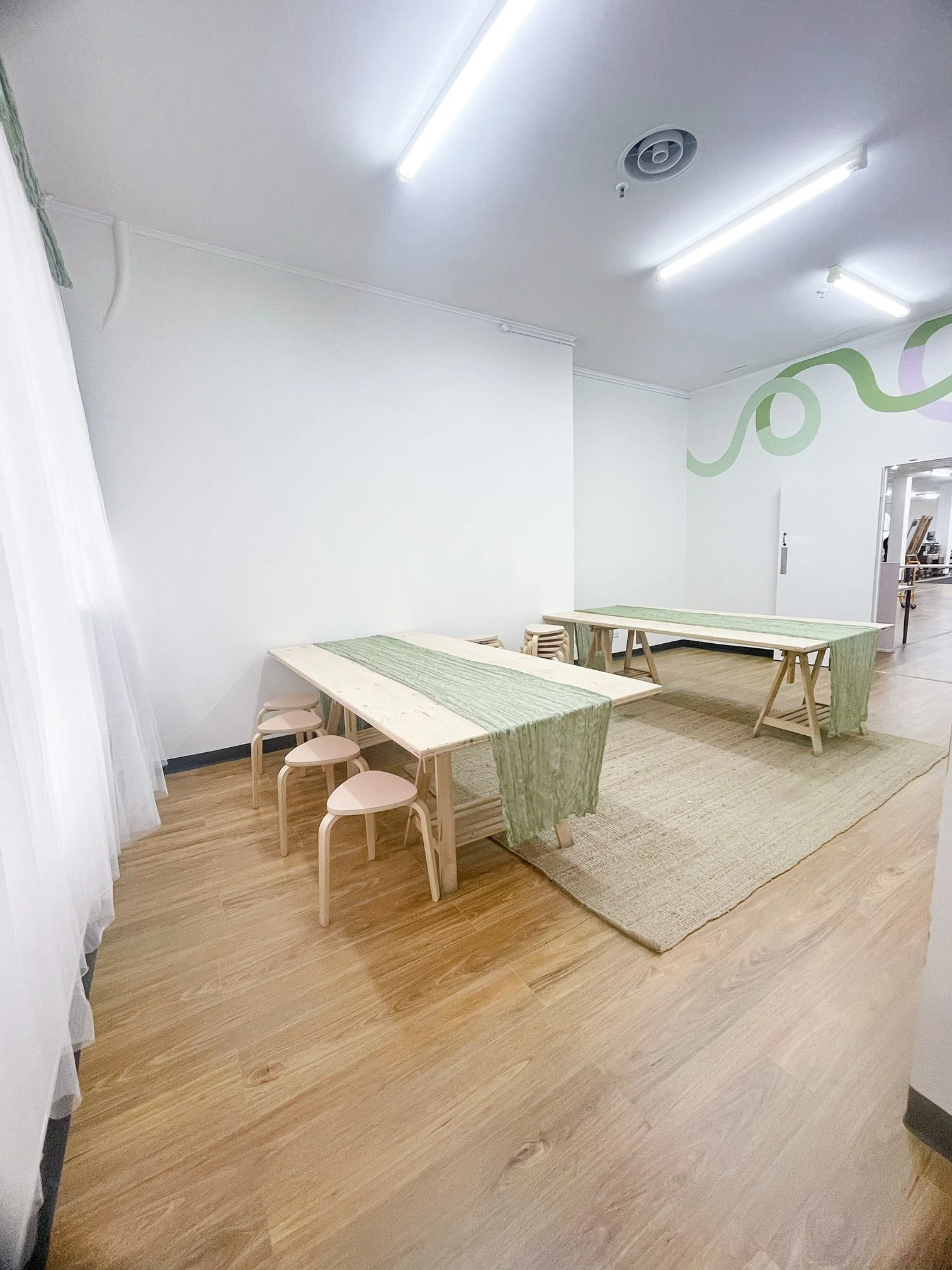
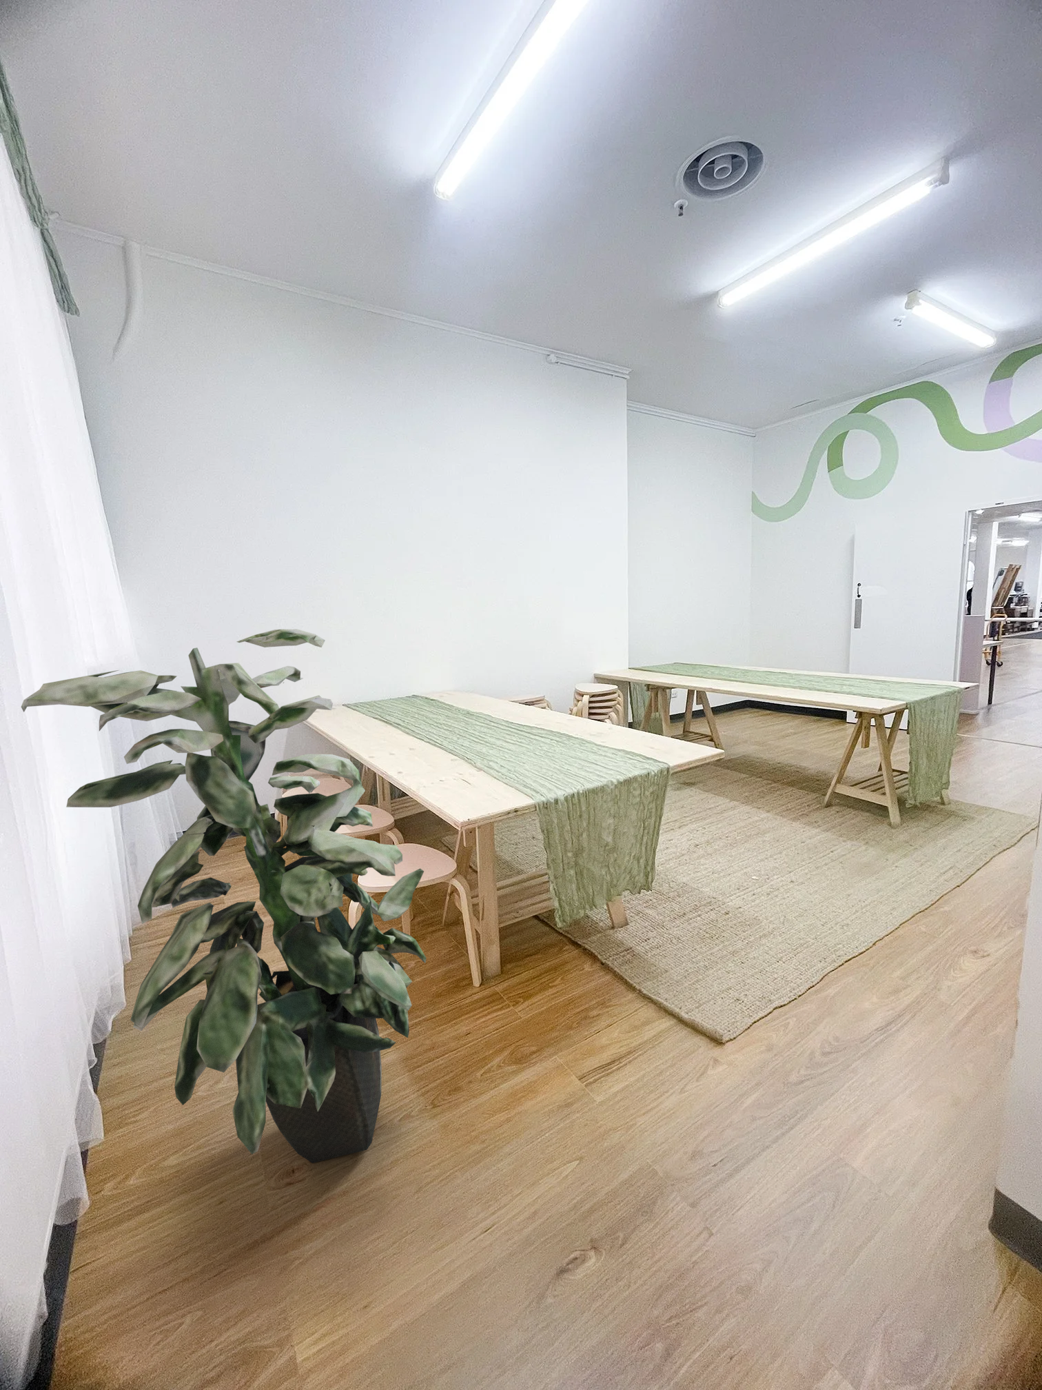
+ indoor plant [21,629,427,1163]
